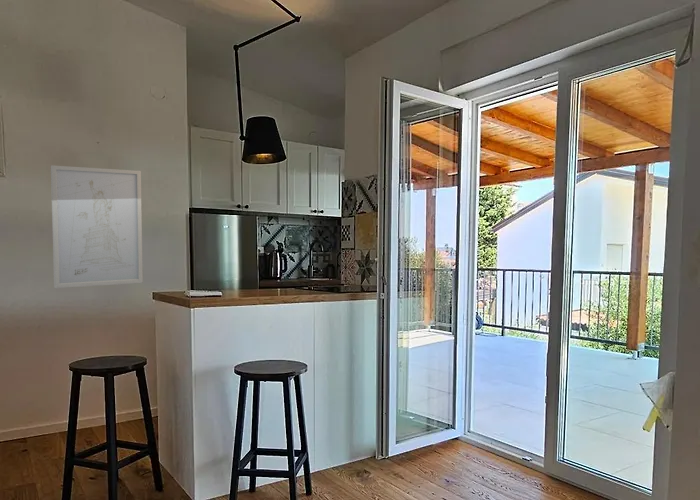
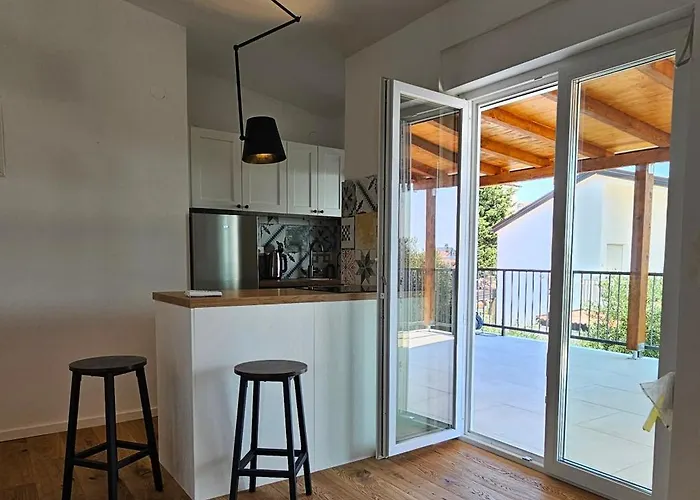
- wall art [50,164,144,289]
